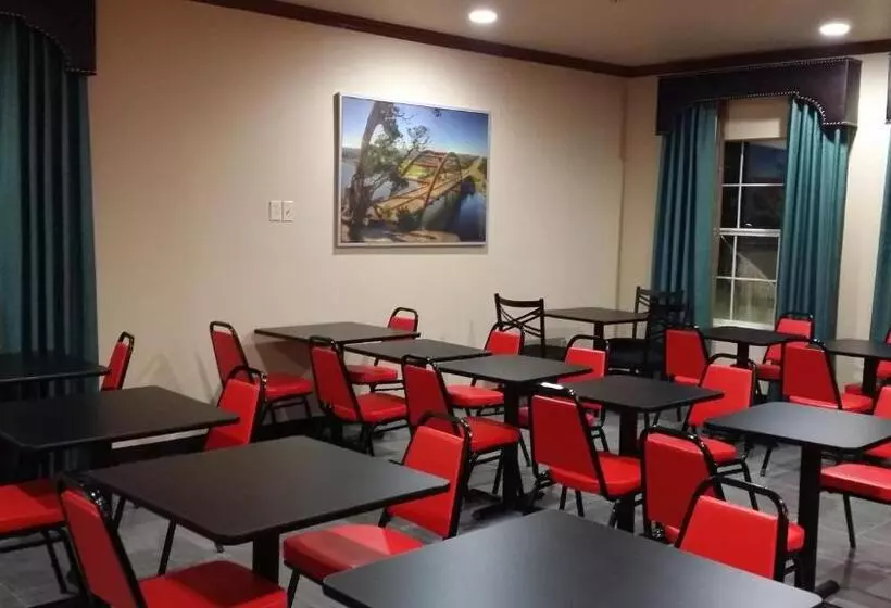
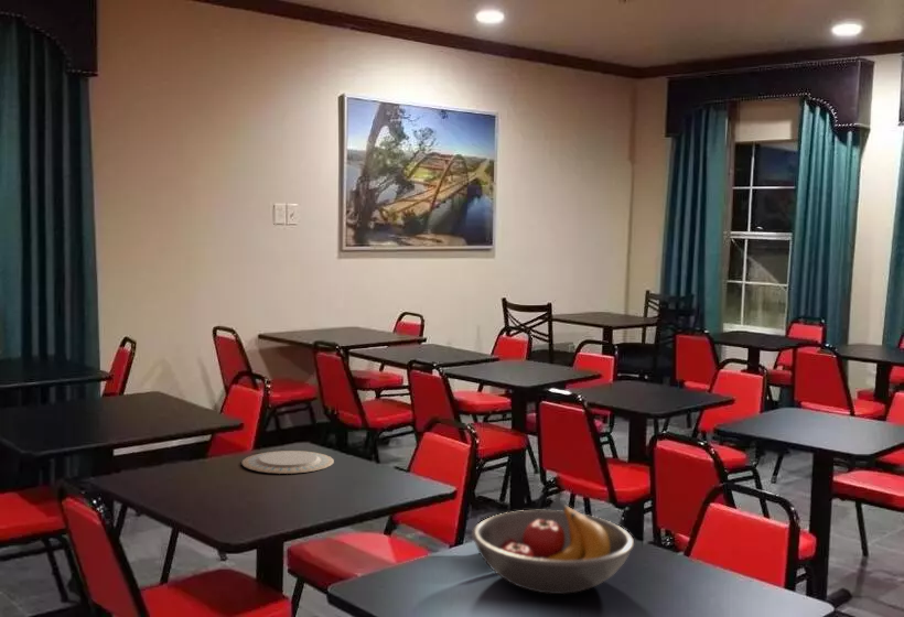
+ chinaware [240,450,335,475]
+ fruit bowl [471,504,635,595]
